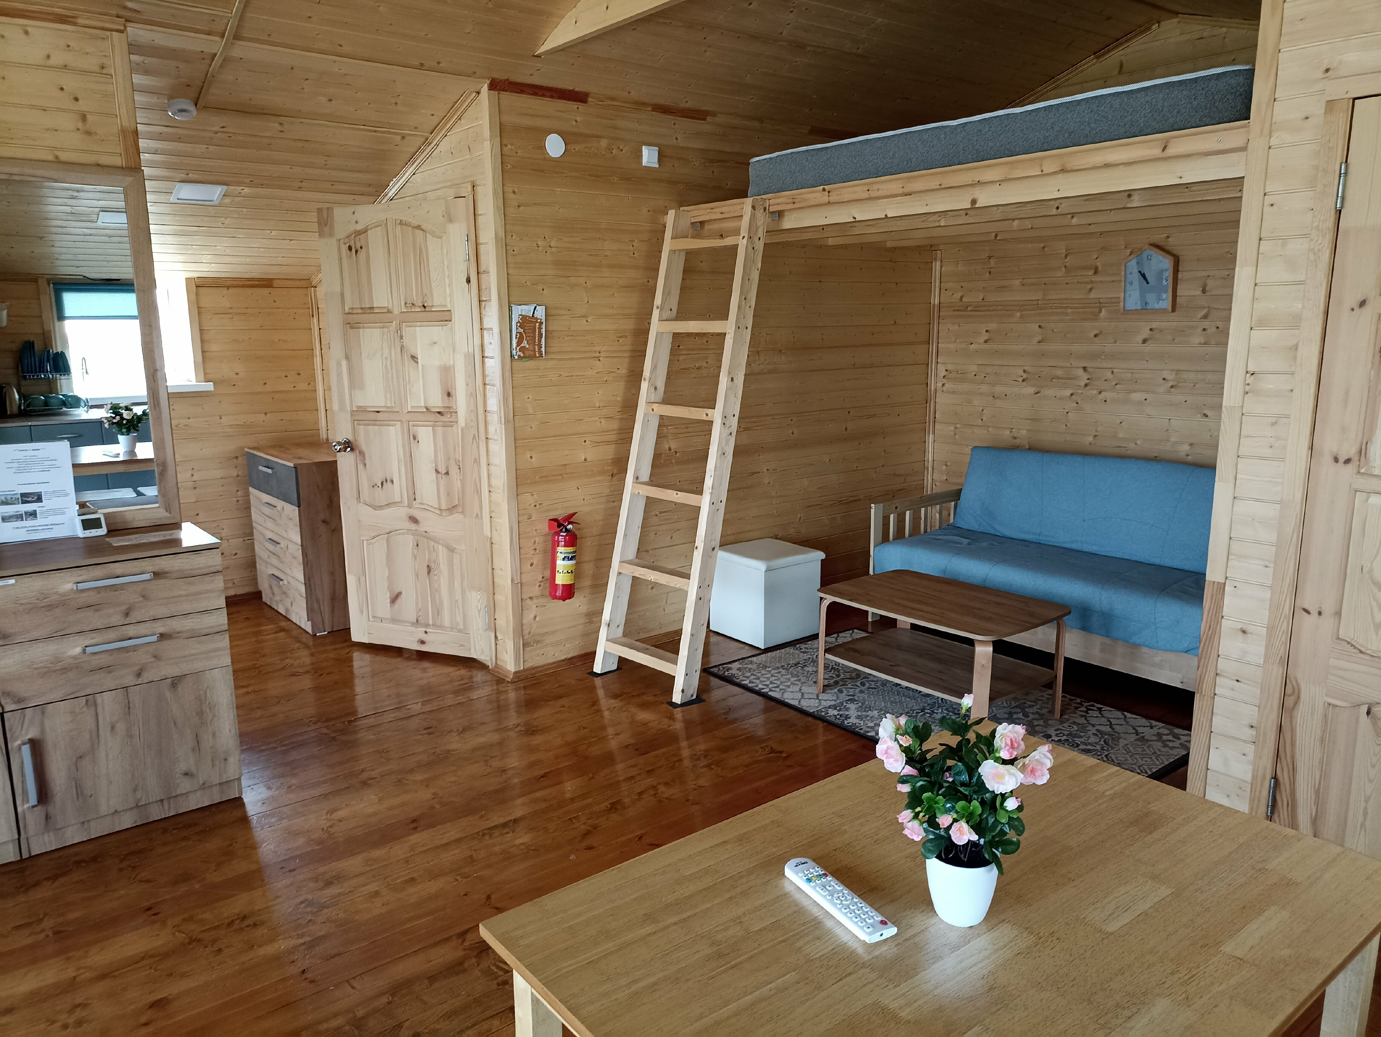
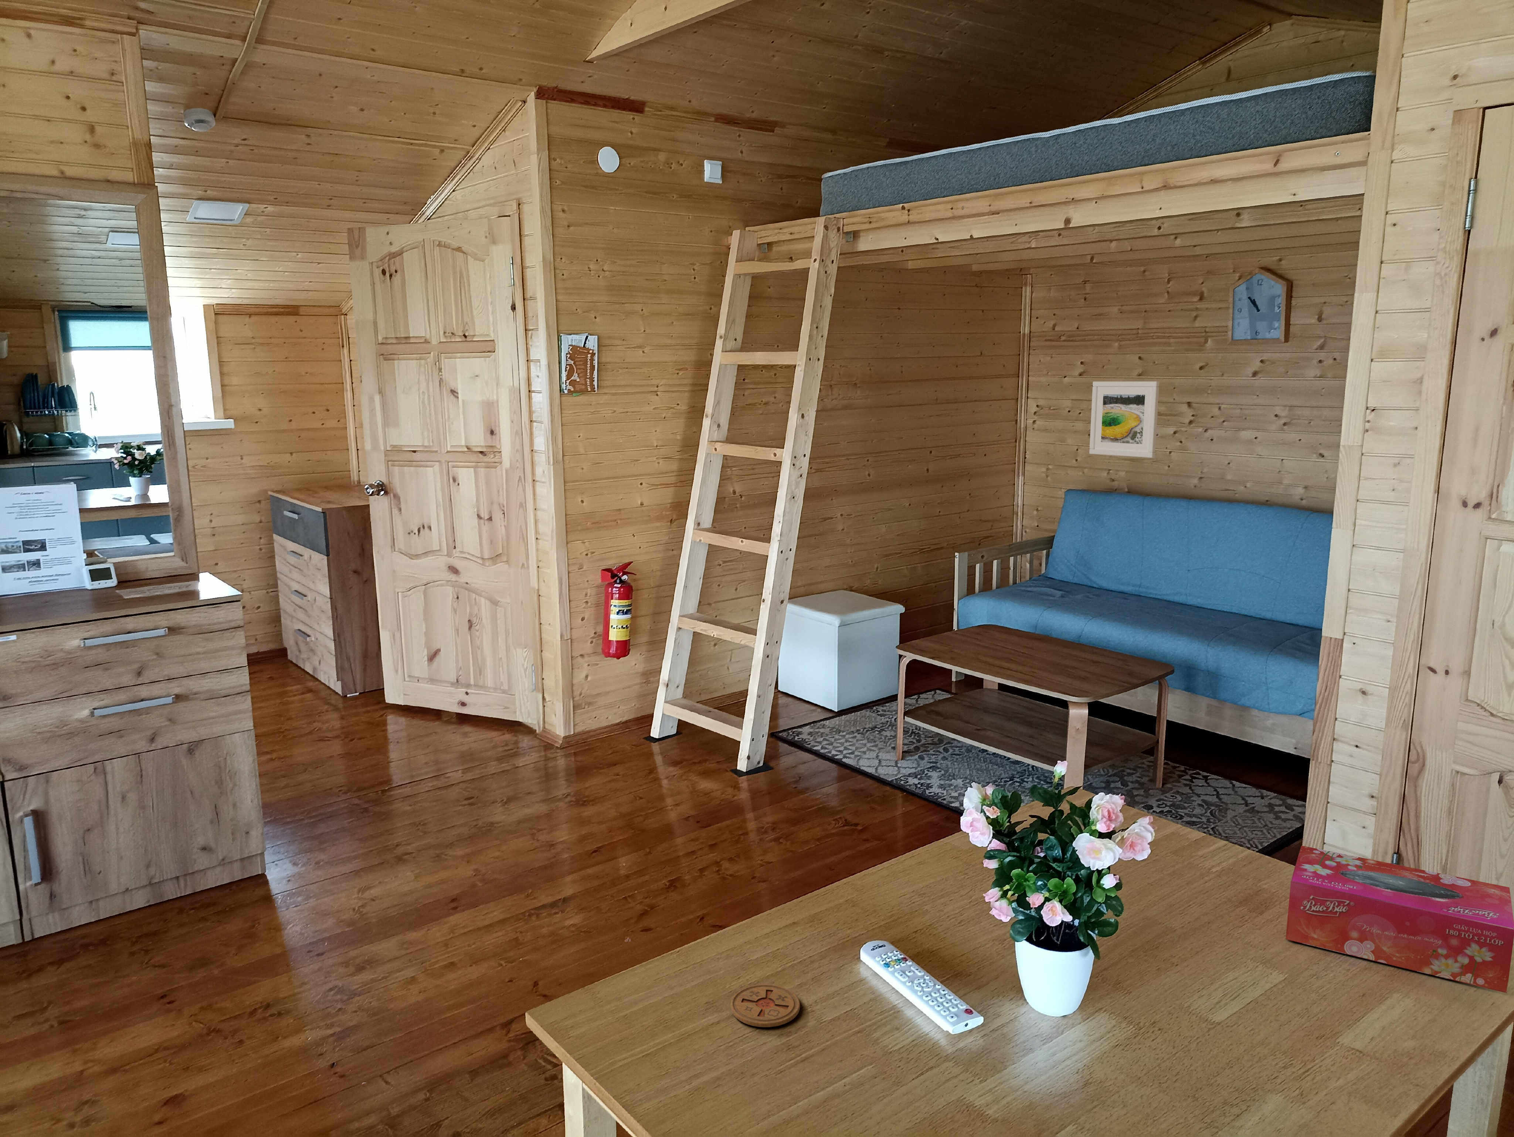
+ coaster [731,984,800,1027]
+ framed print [1089,381,1159,459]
+ tissue box [1285,846,1514,994]
